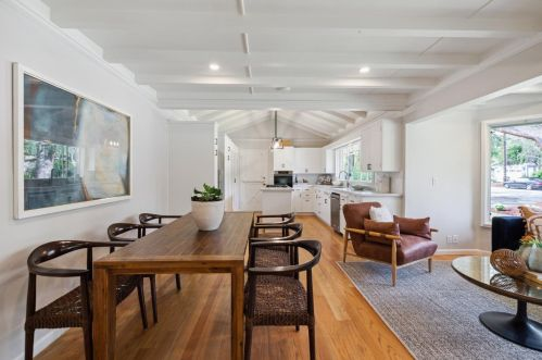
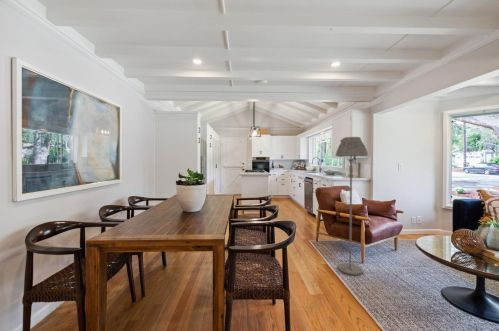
+ floor lamp [335,136,369,276]
